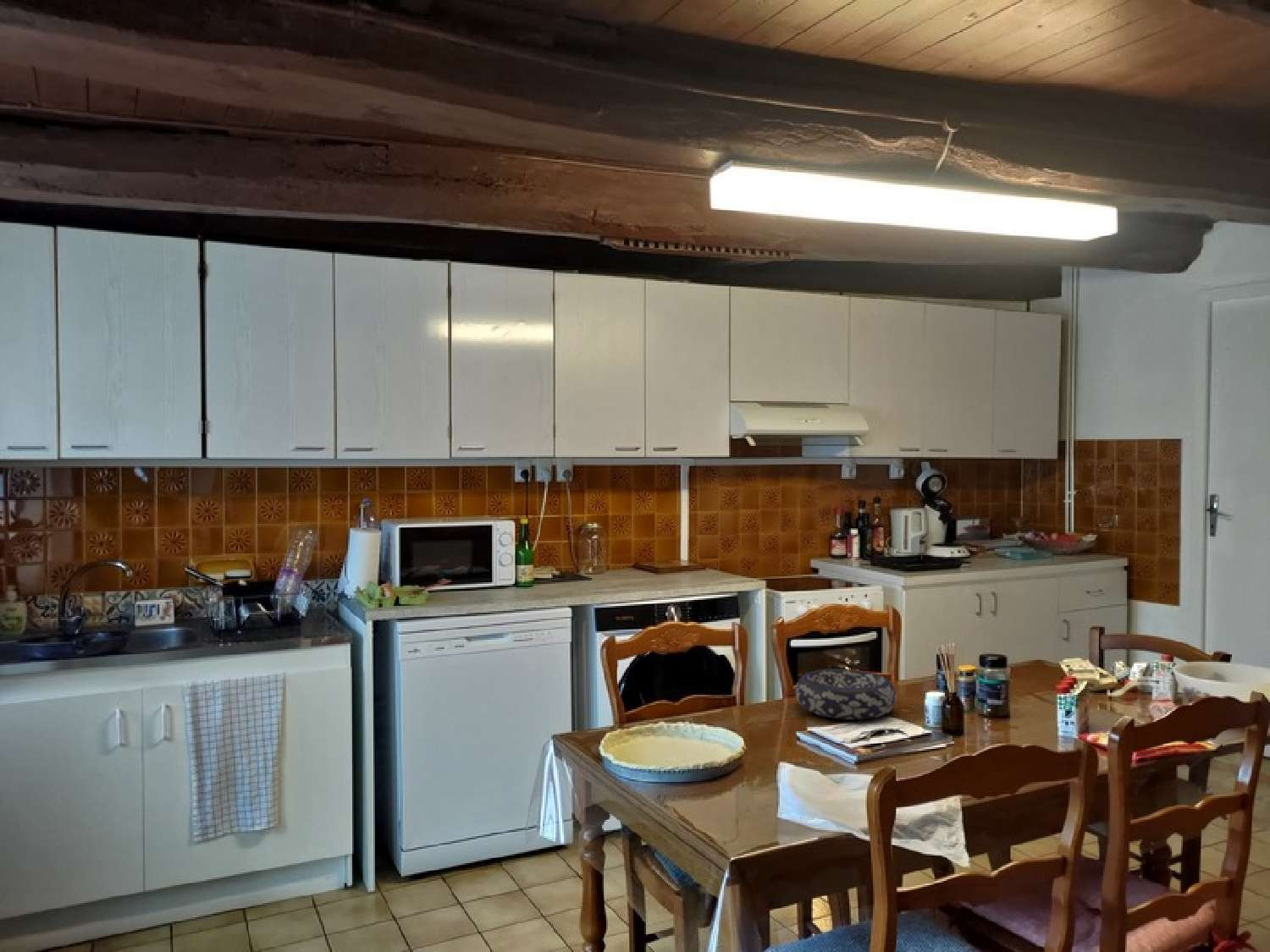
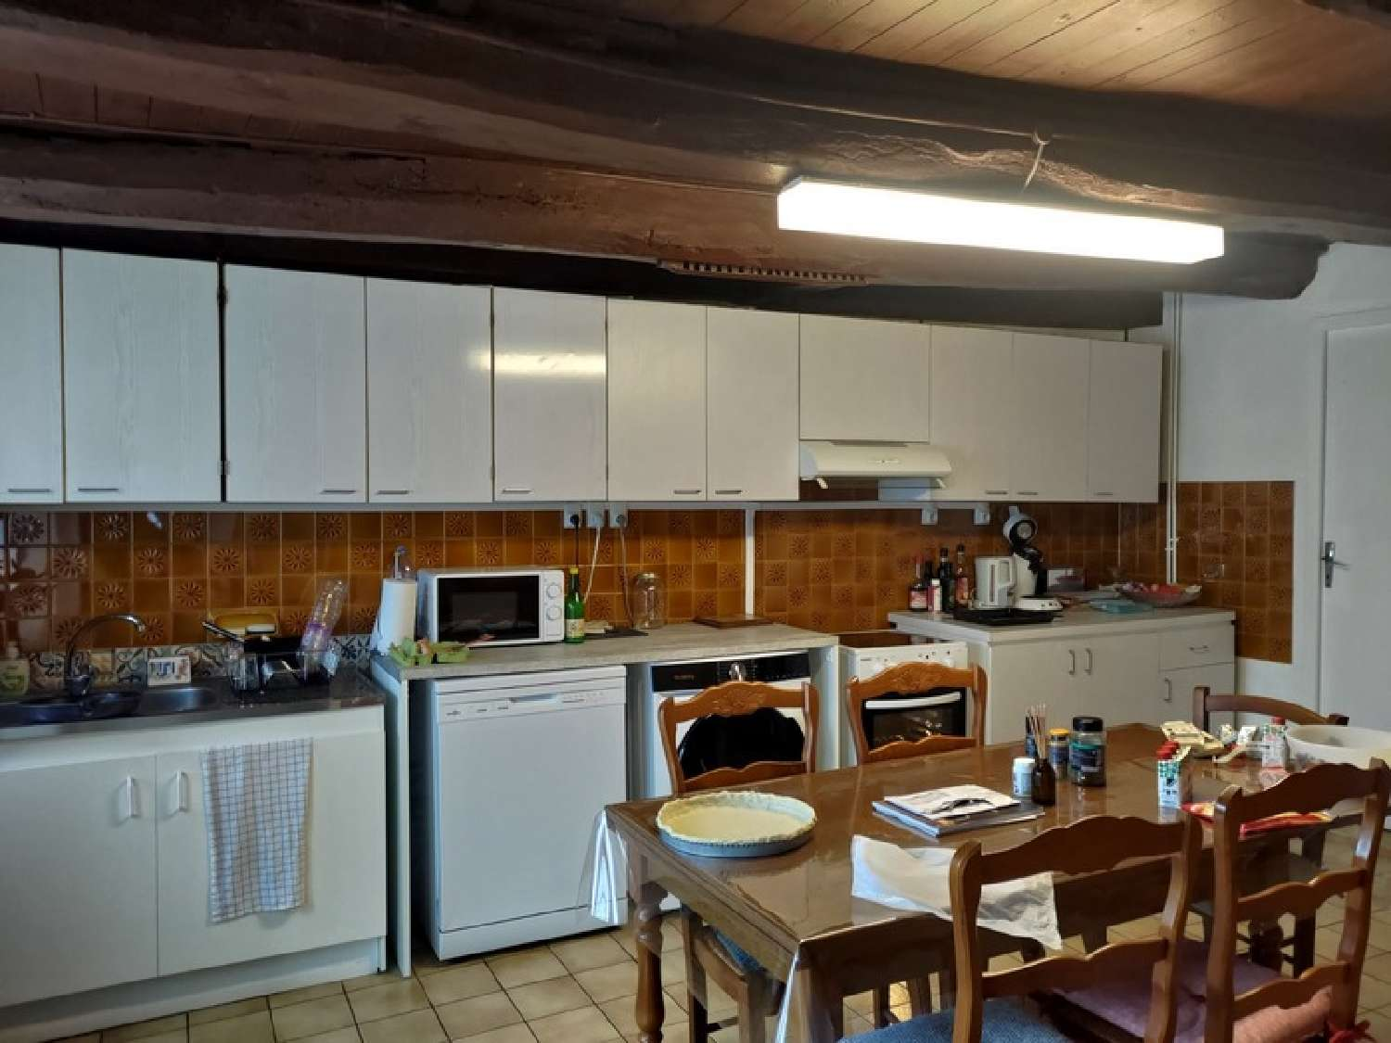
- decorative bowl [795,668,897,720]
